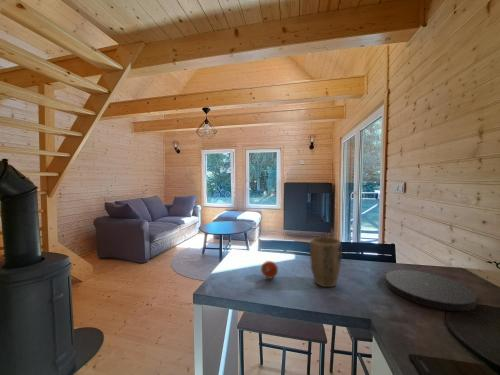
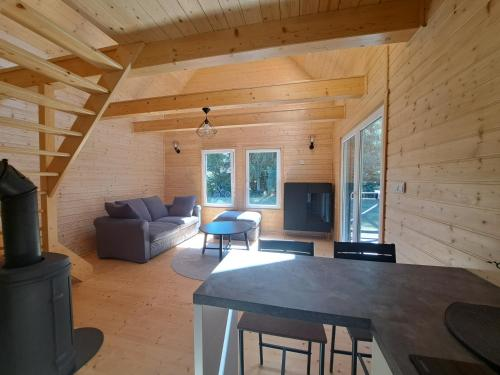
- plate [385,269,477,312]
- fruit [260,260,279,280]
- plant pot [309,236,342,288]
